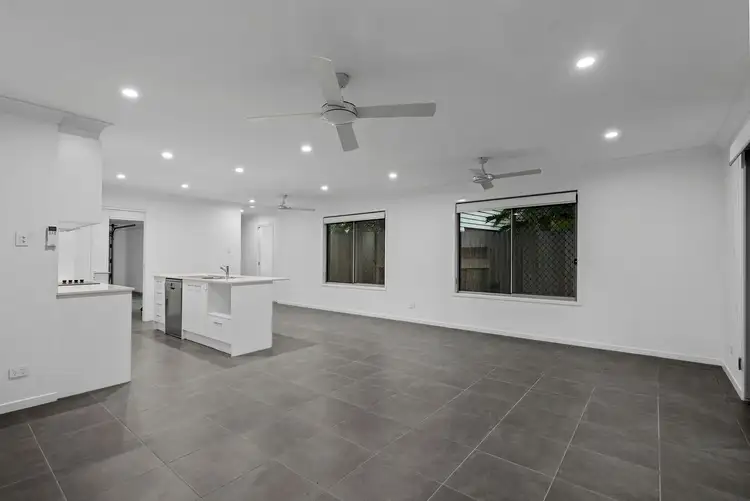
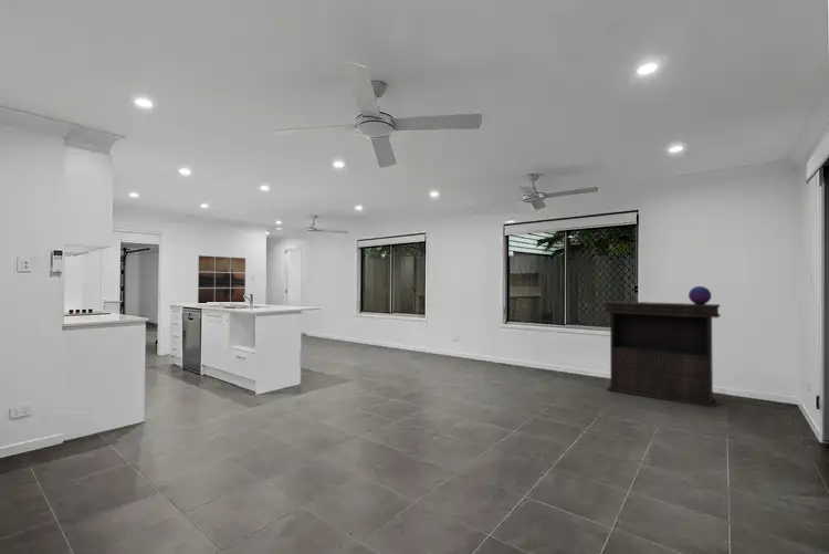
+ console table [602,301,721,409]
+ decorative sphere [688,285,713,305]
+ wall art [197,254,246,304]
